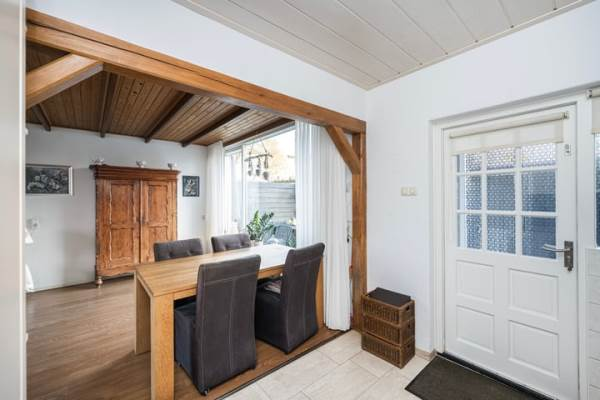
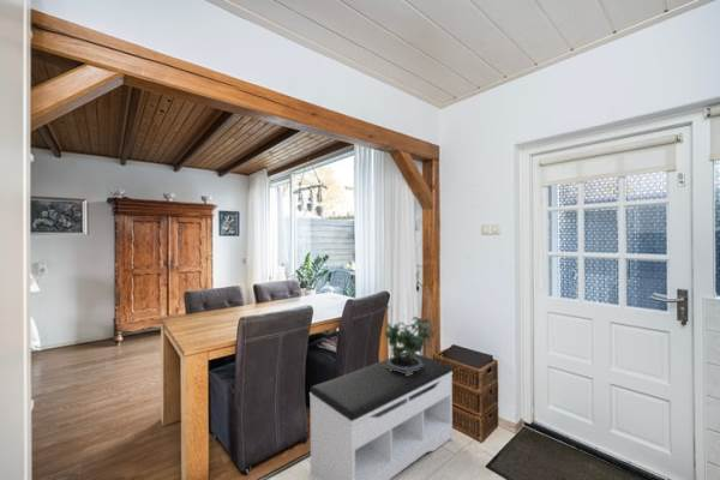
+ bench [308,352,454,480]
+ potted plant [380,314,436,376]
